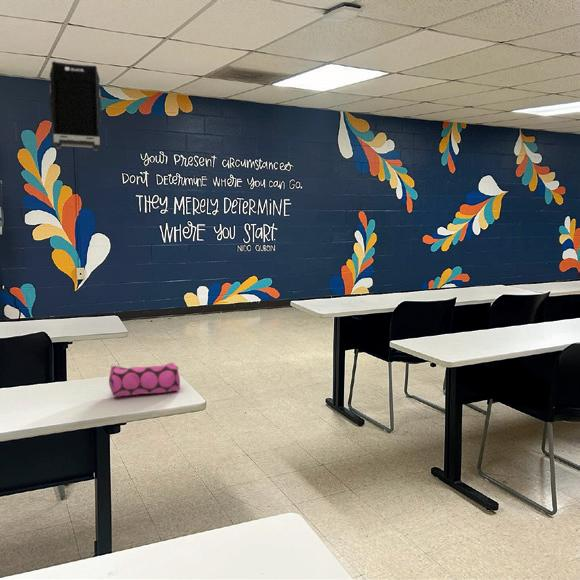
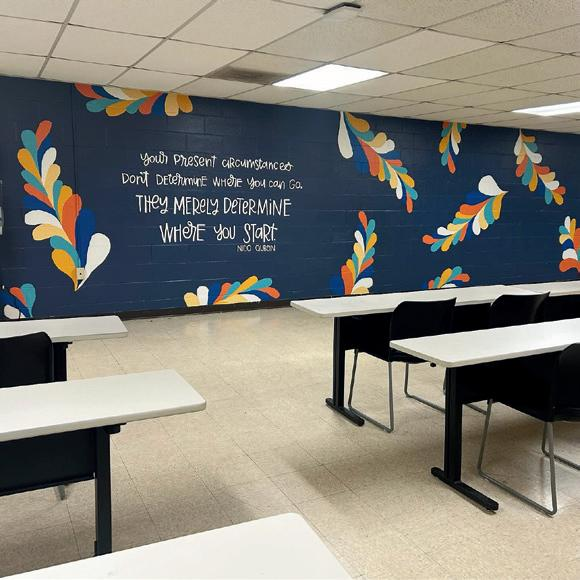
- pencil case [108,362,181,397]
- luggage [48,60,103,152]
